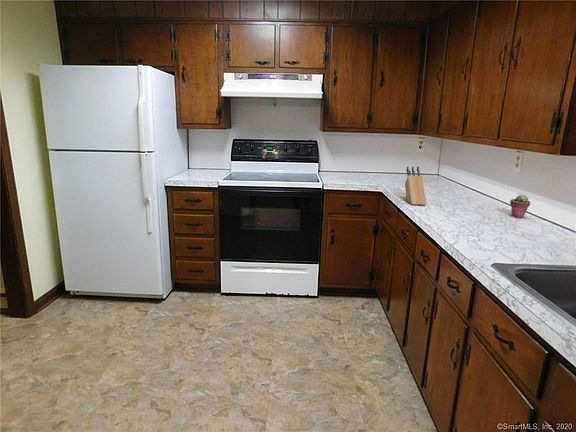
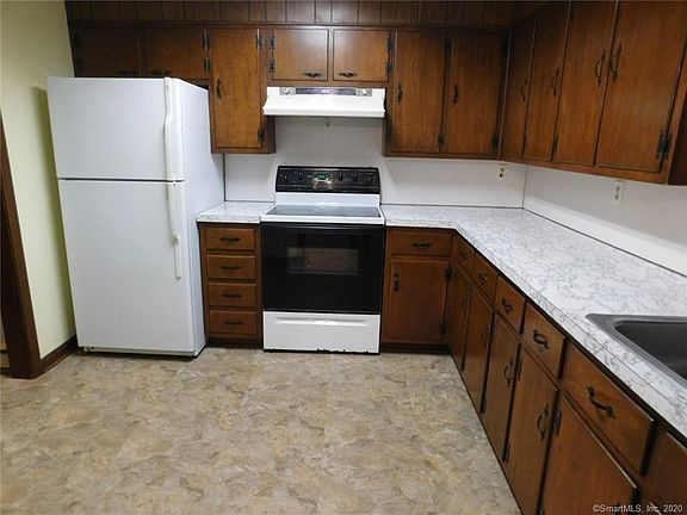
- knife block [404,166,427,206]
- potted succulent [509,194,531,219]
